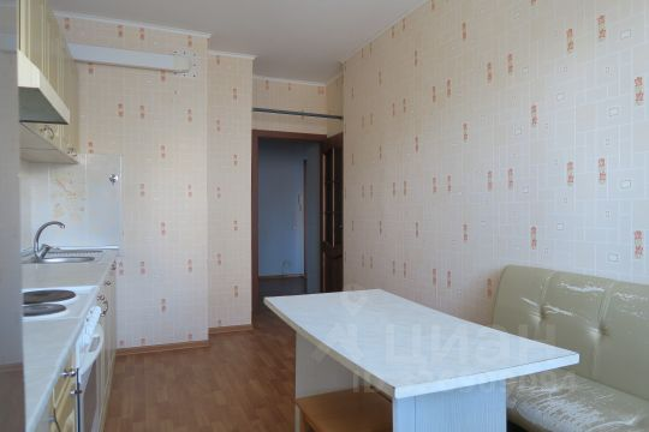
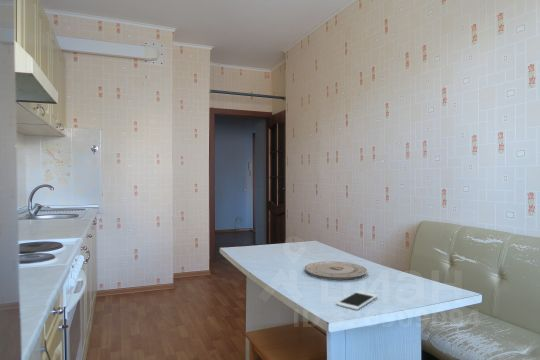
+ cell phone [335,290,378,311]
+ plate [304,260,368,281]
